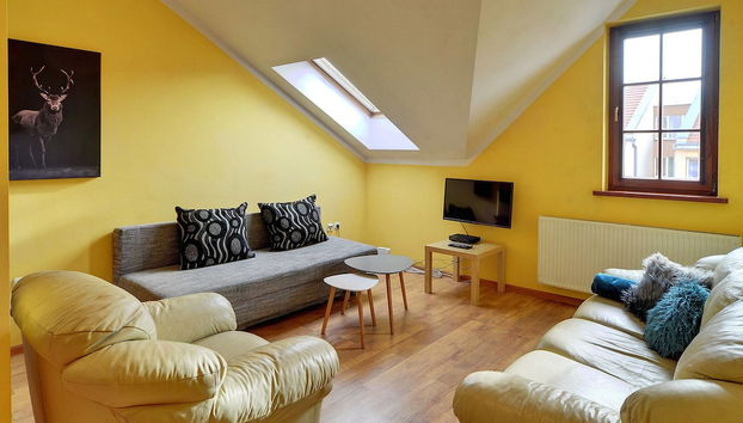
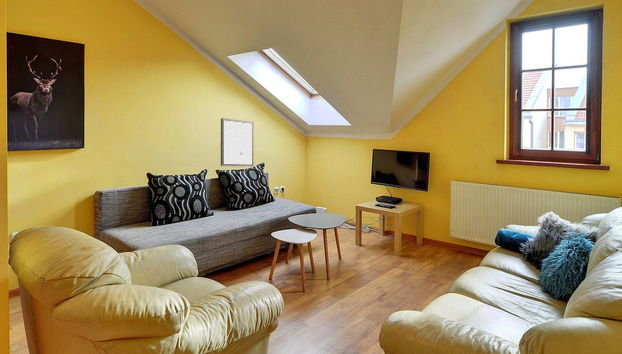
+ wall art [220,117,255,167]
